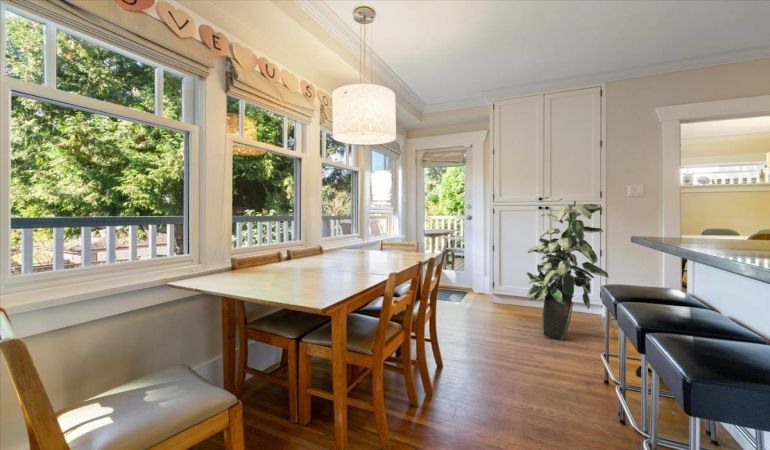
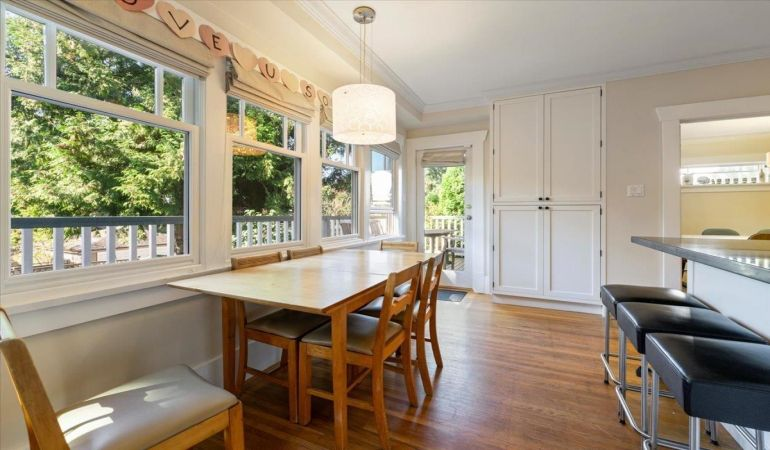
- indoor plant [525,197,610,341]
